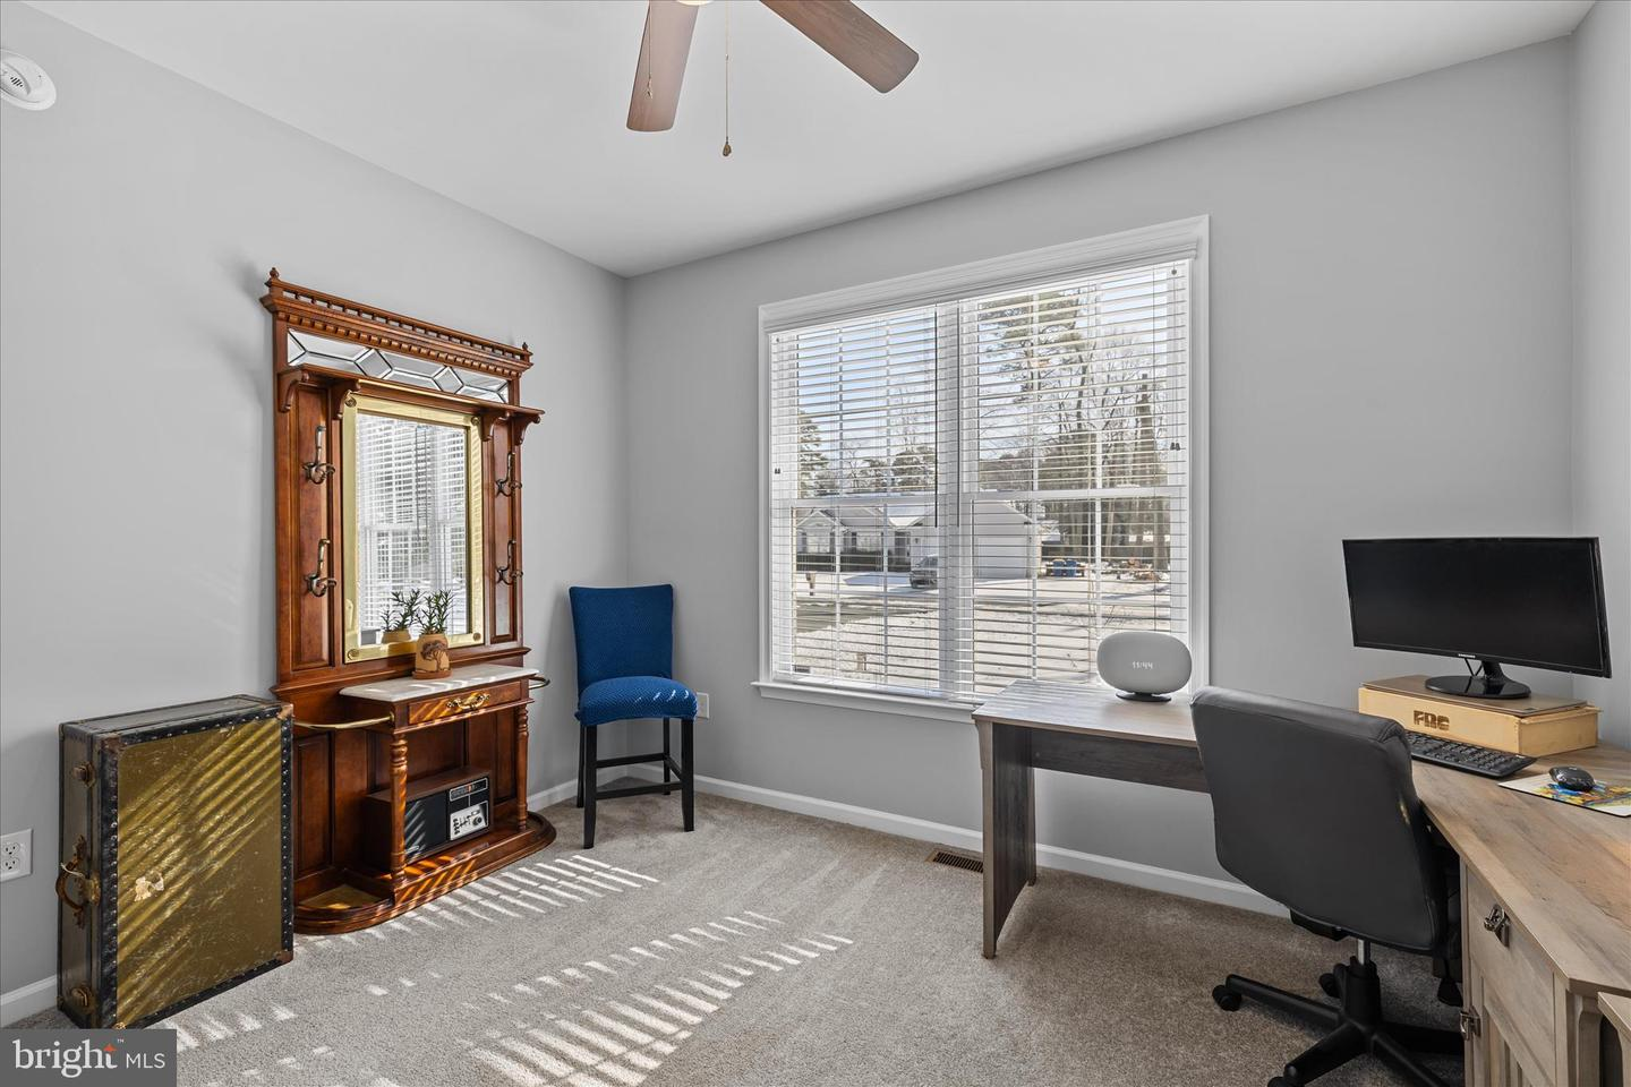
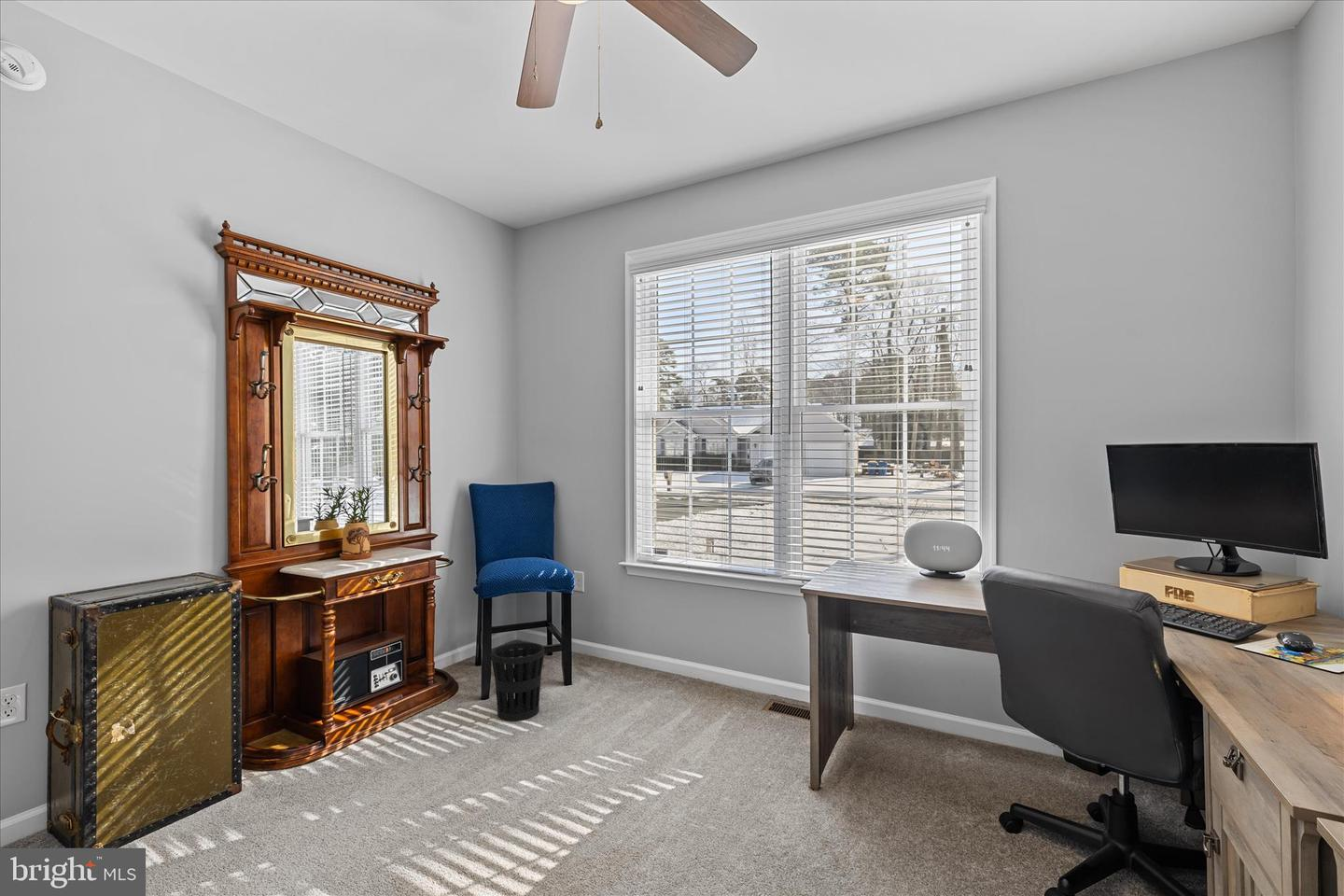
+ wastebasket [490,641,545,721]
